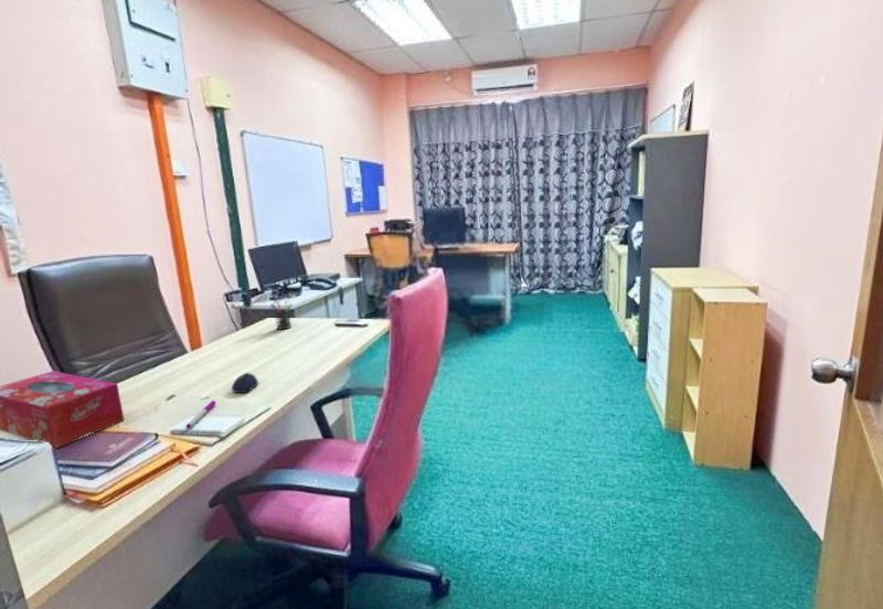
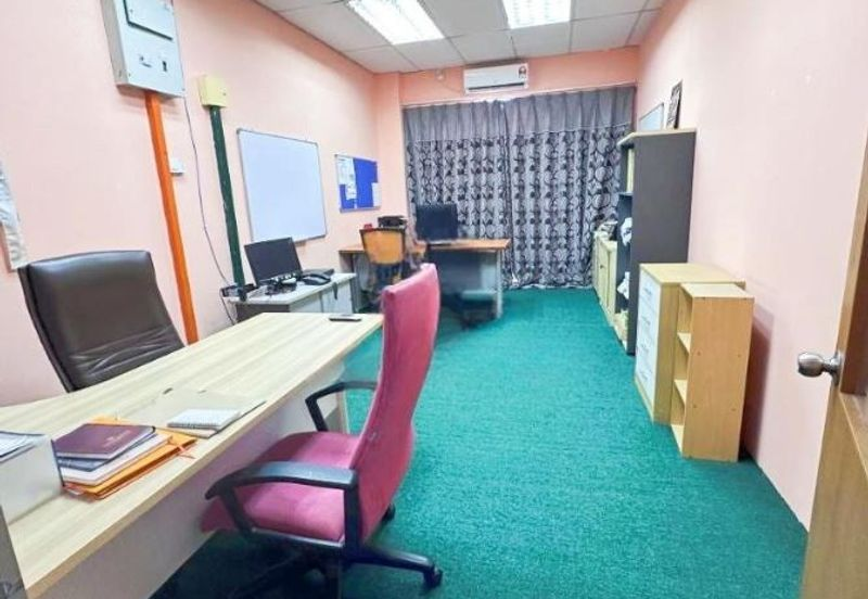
- tissue box [0,370,126,449]
- pen [184,399,216,429]
- pen holder [270,299,292,330]
- computer mouse [231,372,259,394]
